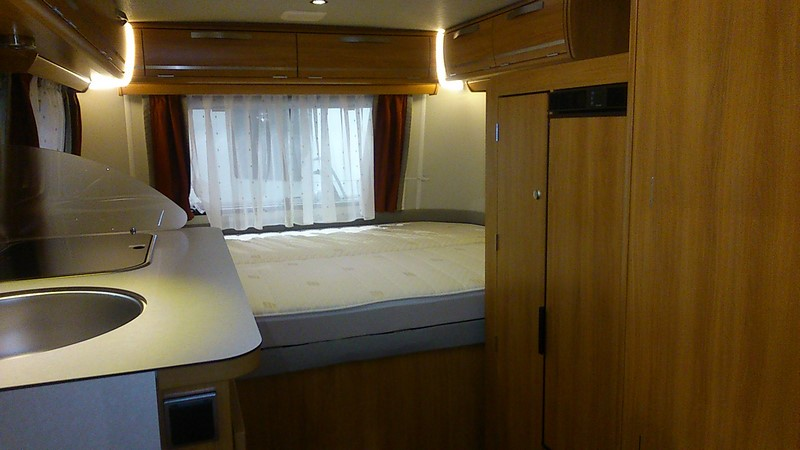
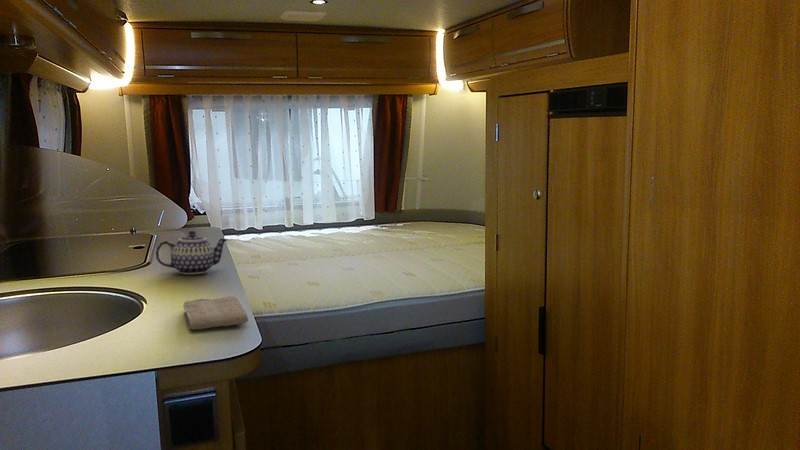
+ washcloth [182,295,249,331]
+ teapot [155,230,229,275]
